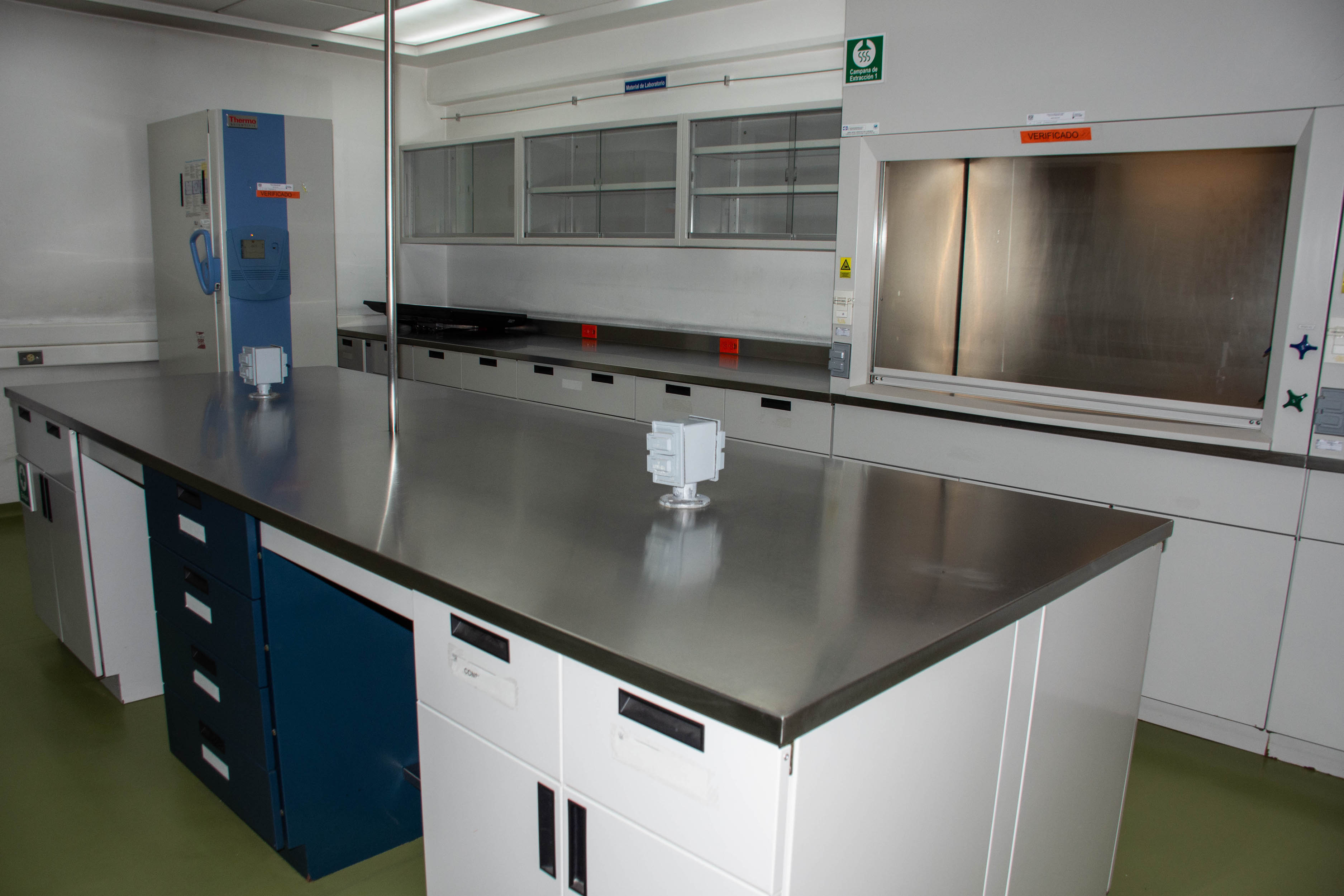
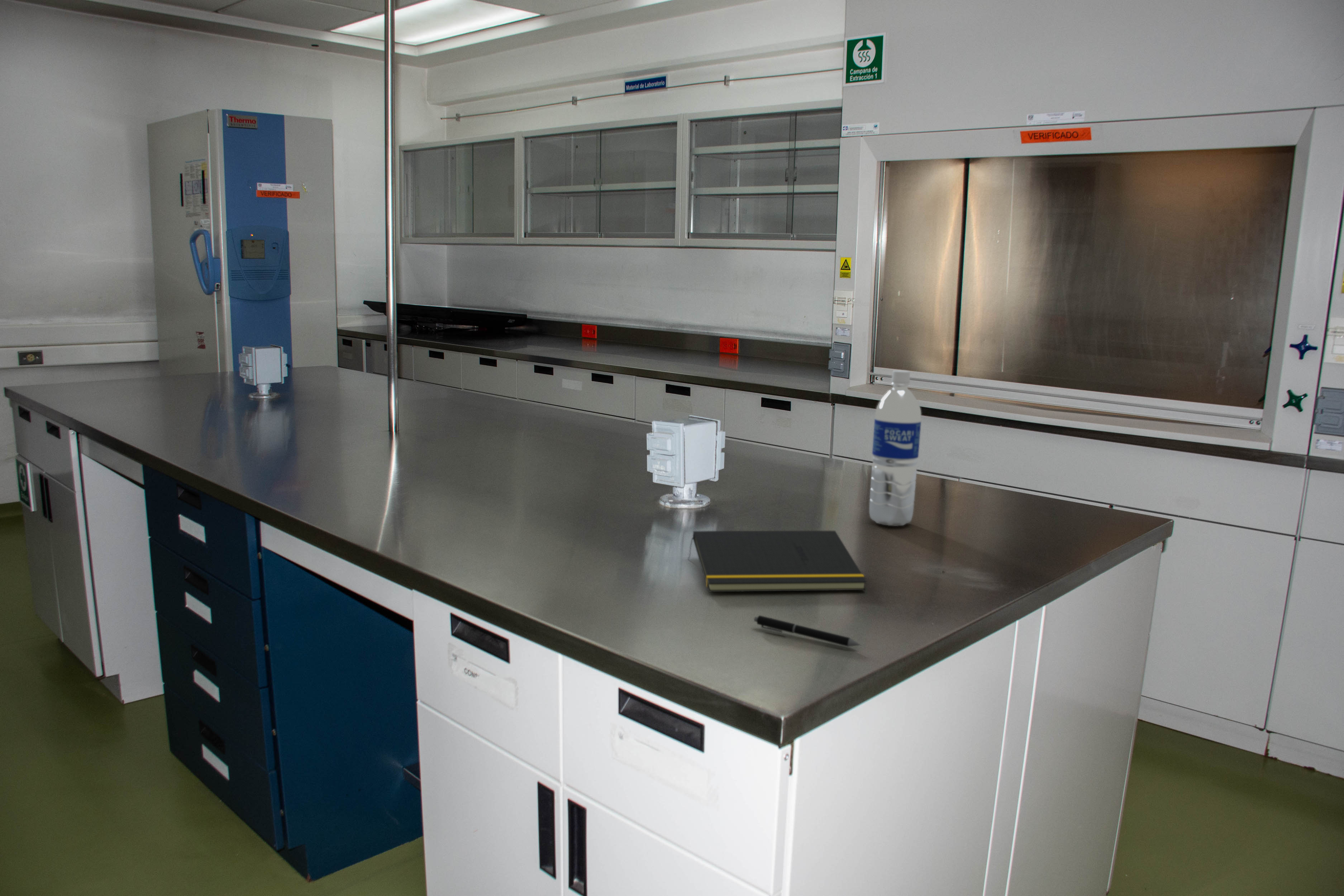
+ notepad [688,530,867,592]
+ water bottle [869,370,921,526]
+ pen [754,615,861,647]
